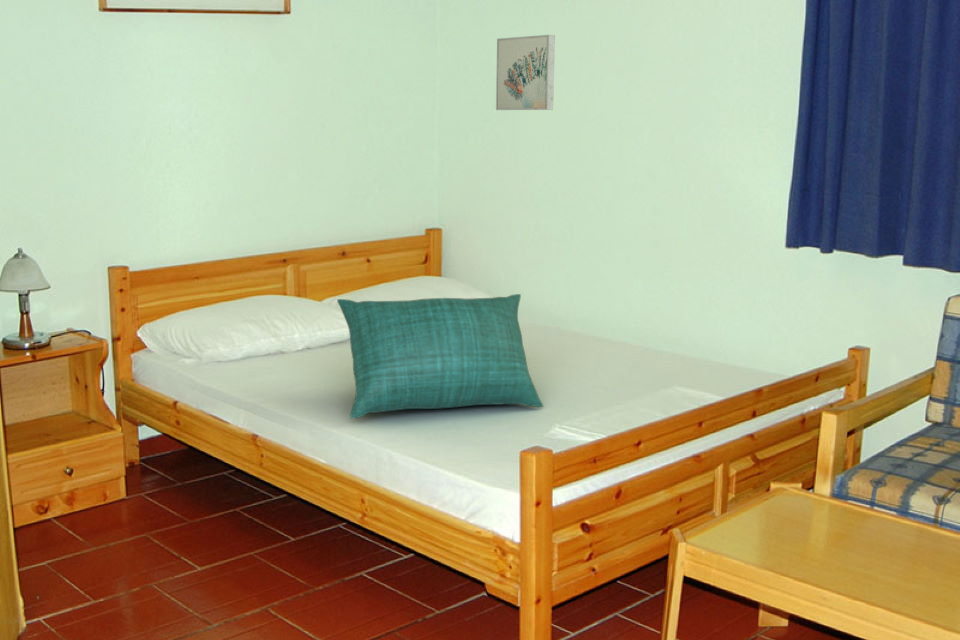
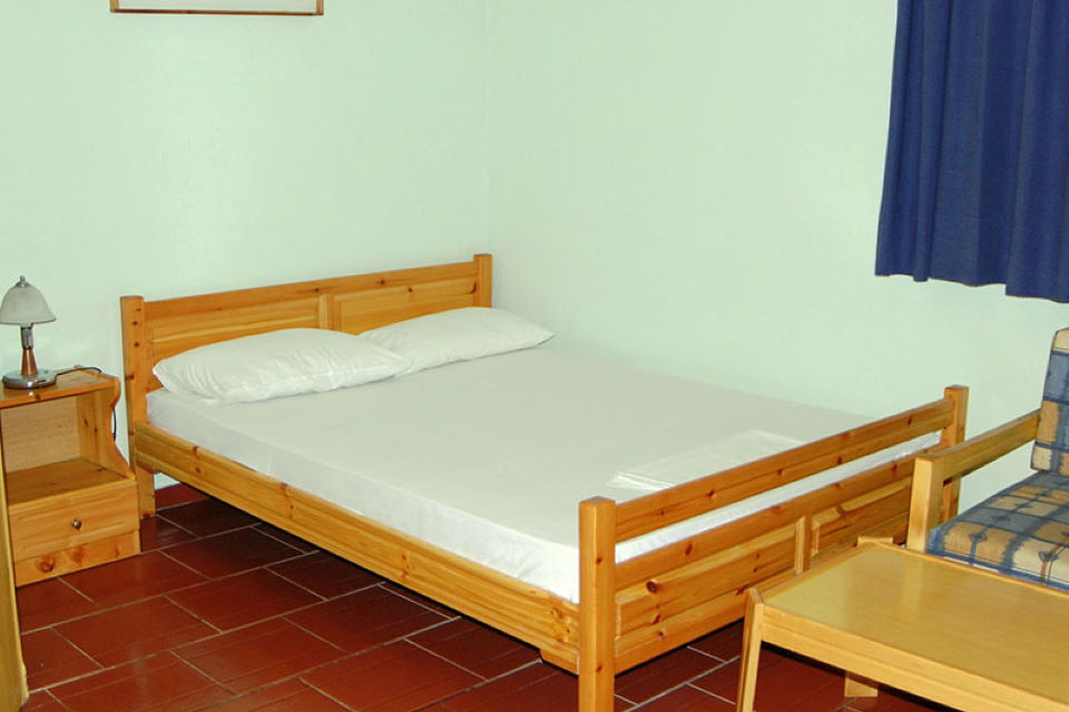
- wall art [495,34,556,111]
- cushion [336,293,544,420]
